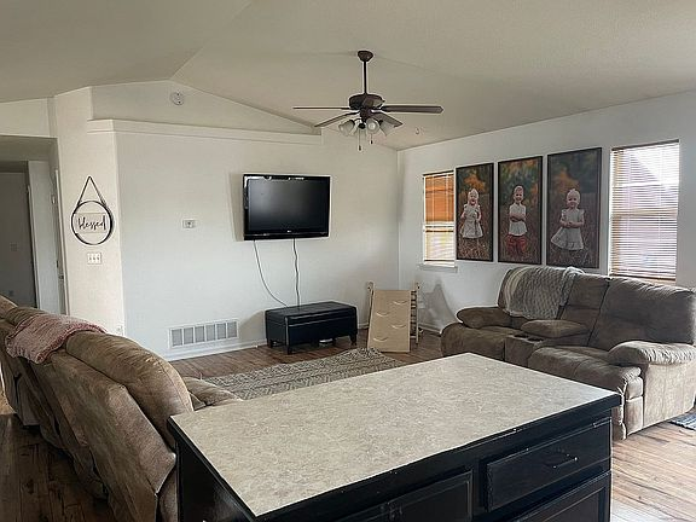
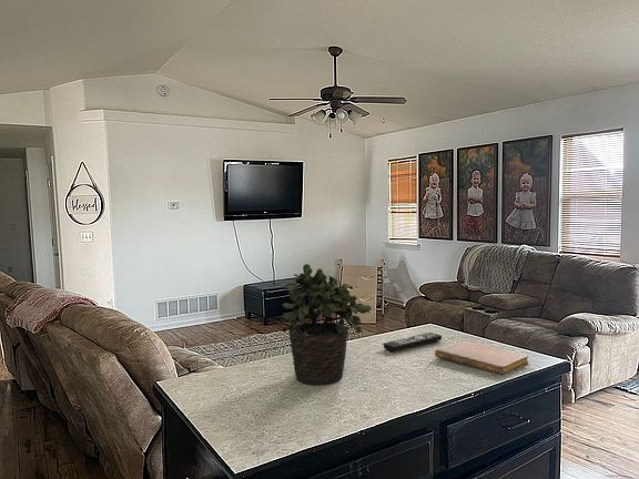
+ notebook [434,339,529,376]
+ remote control [382,332,443,353]
+ potted plant [281,263,373,387]
